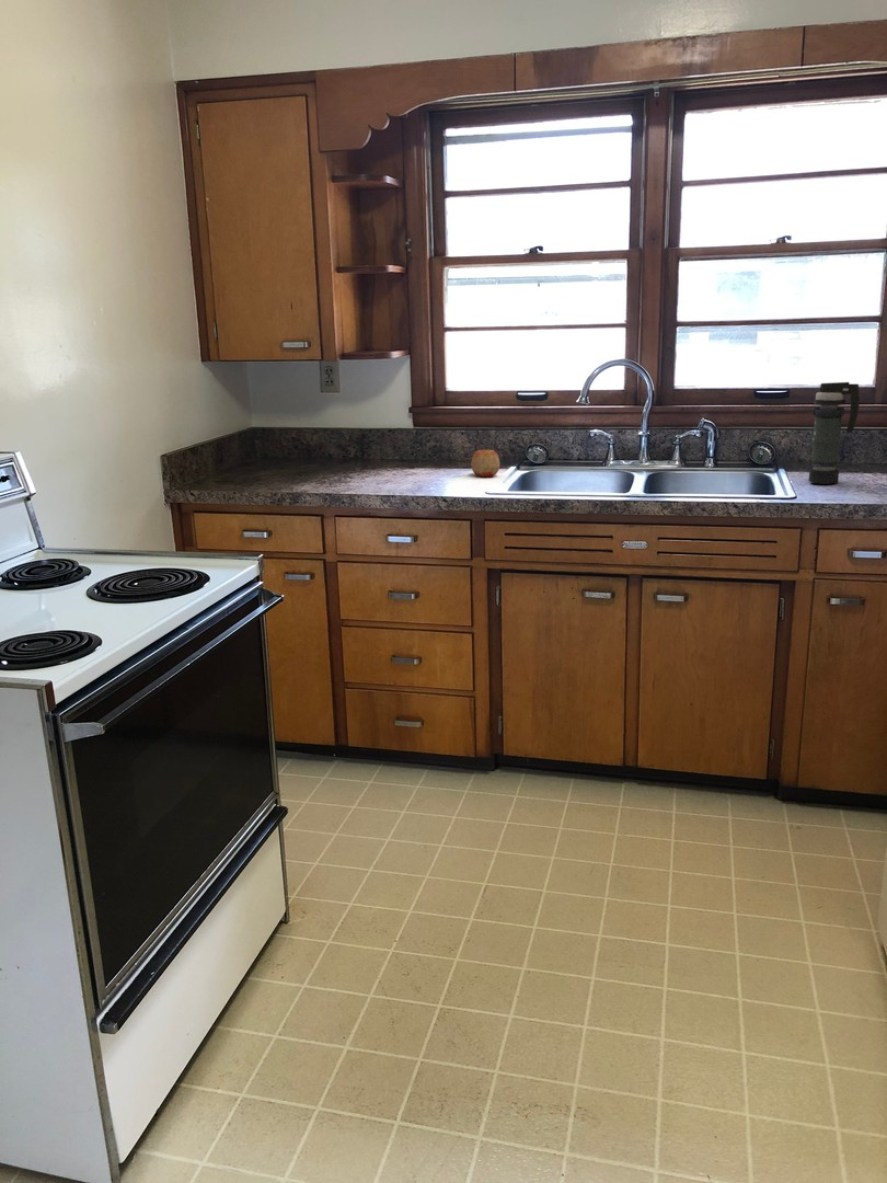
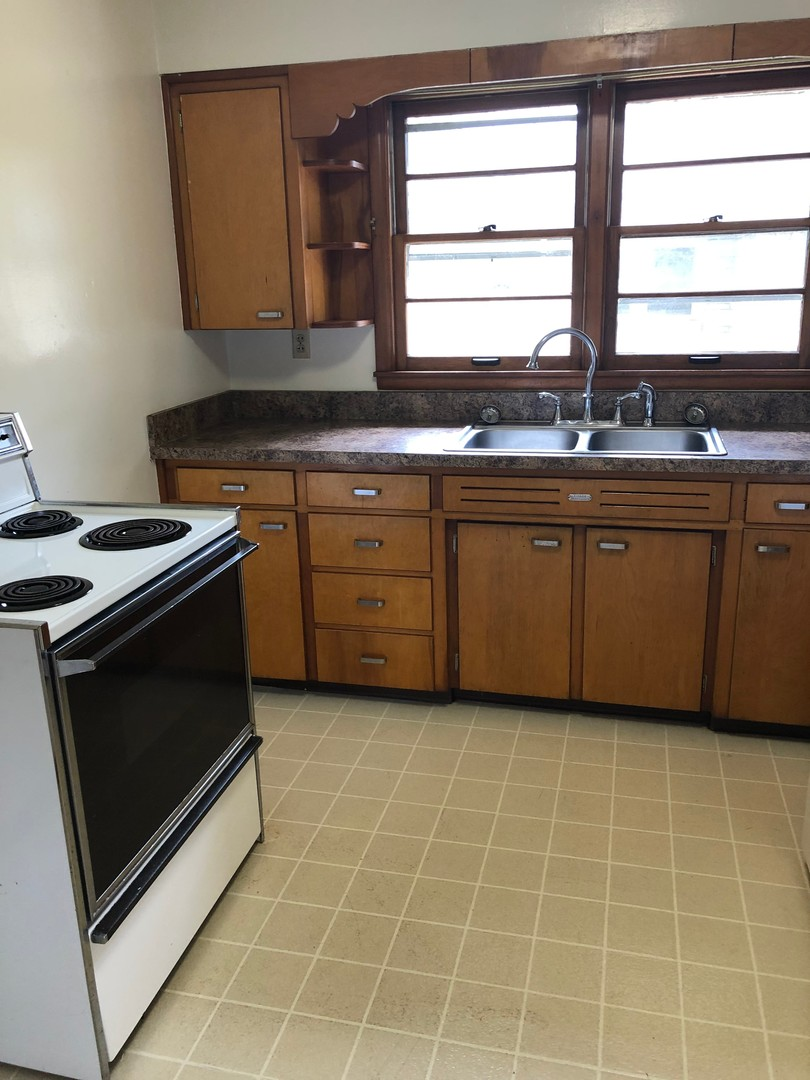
- smoke grenade [808,381,861,485]
- apple [470,449,500,478]
